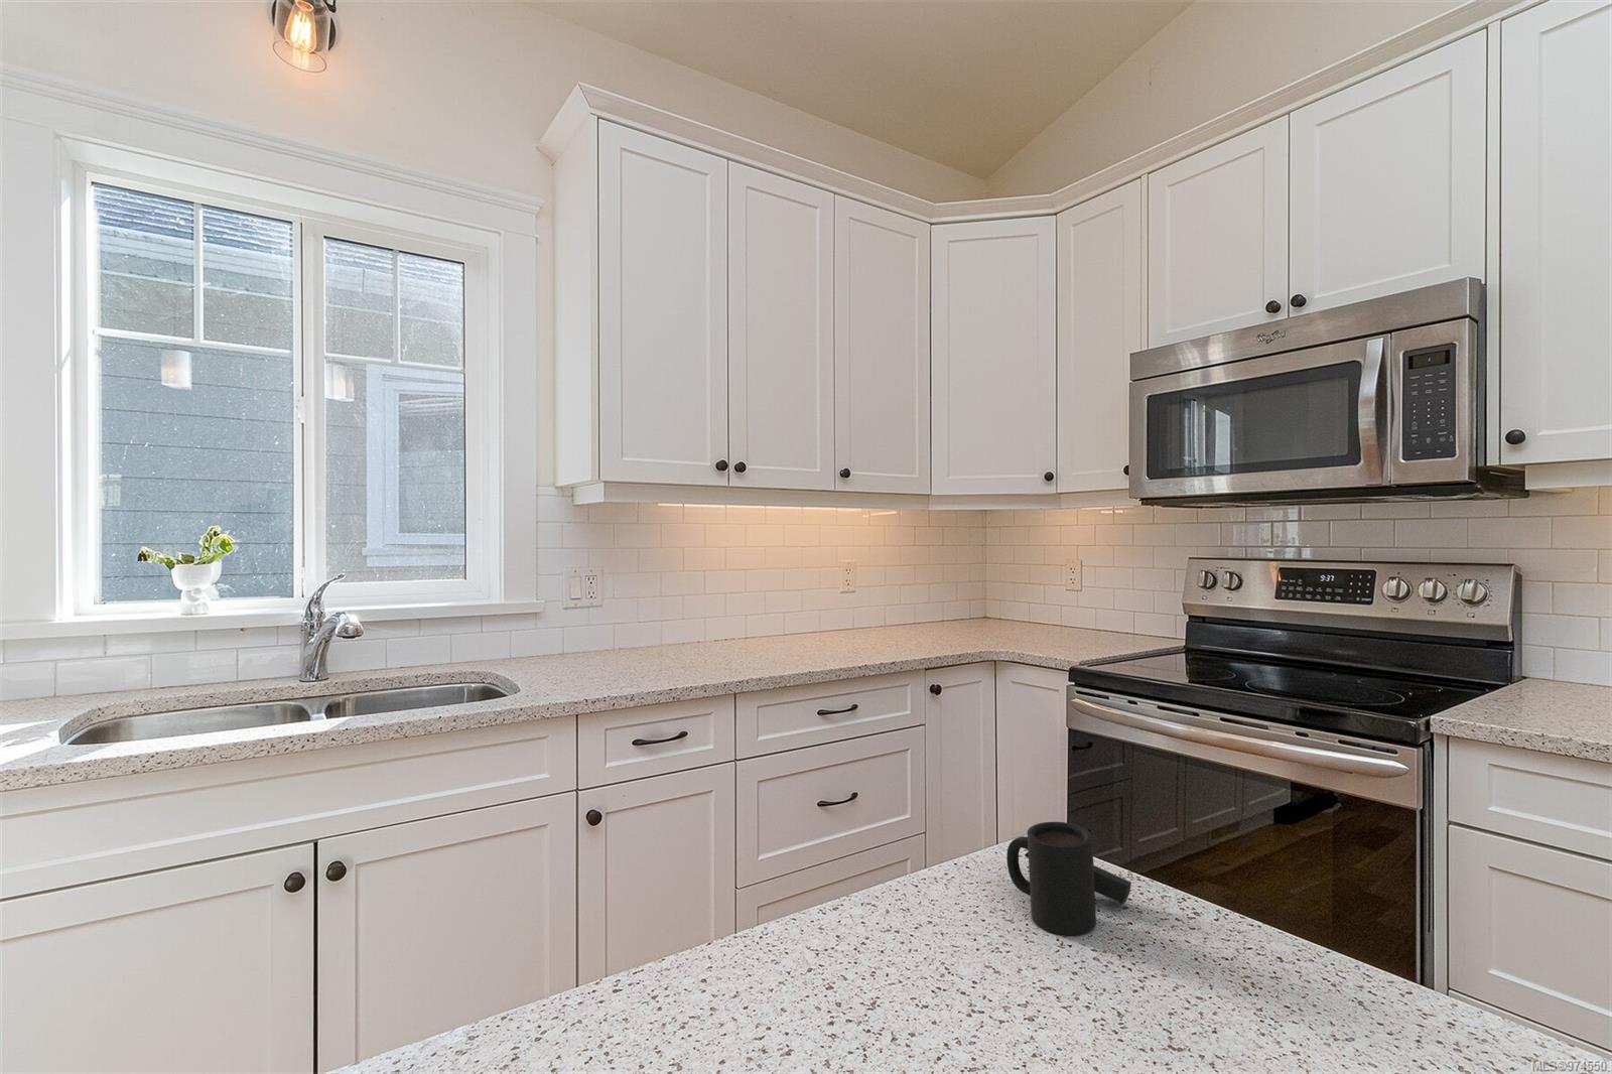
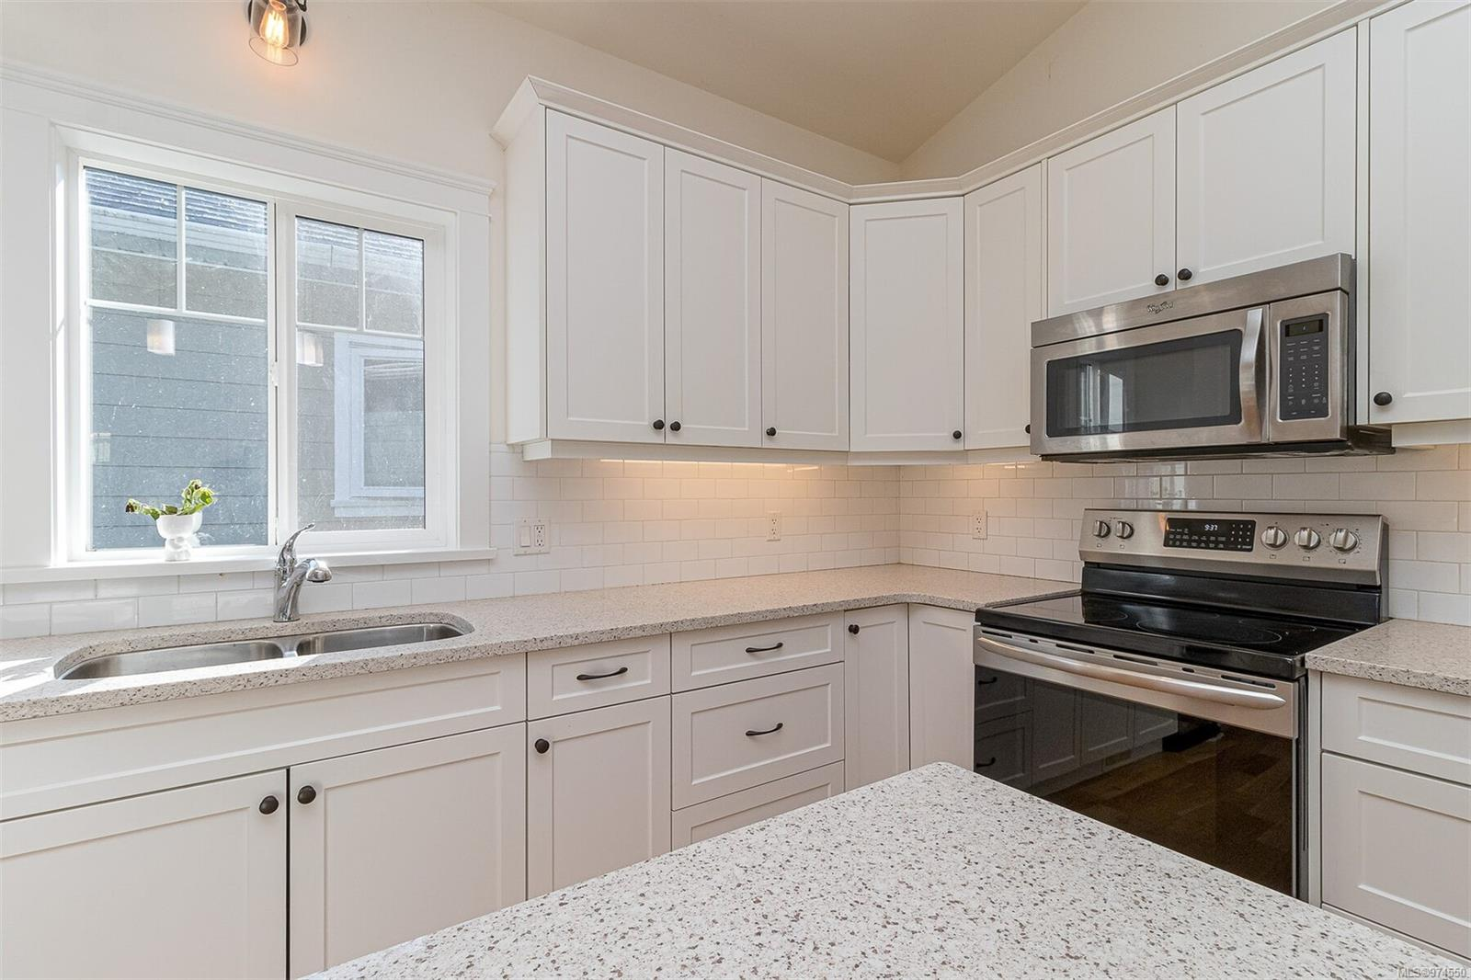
- coffee mug [1006,821,1133,936]
